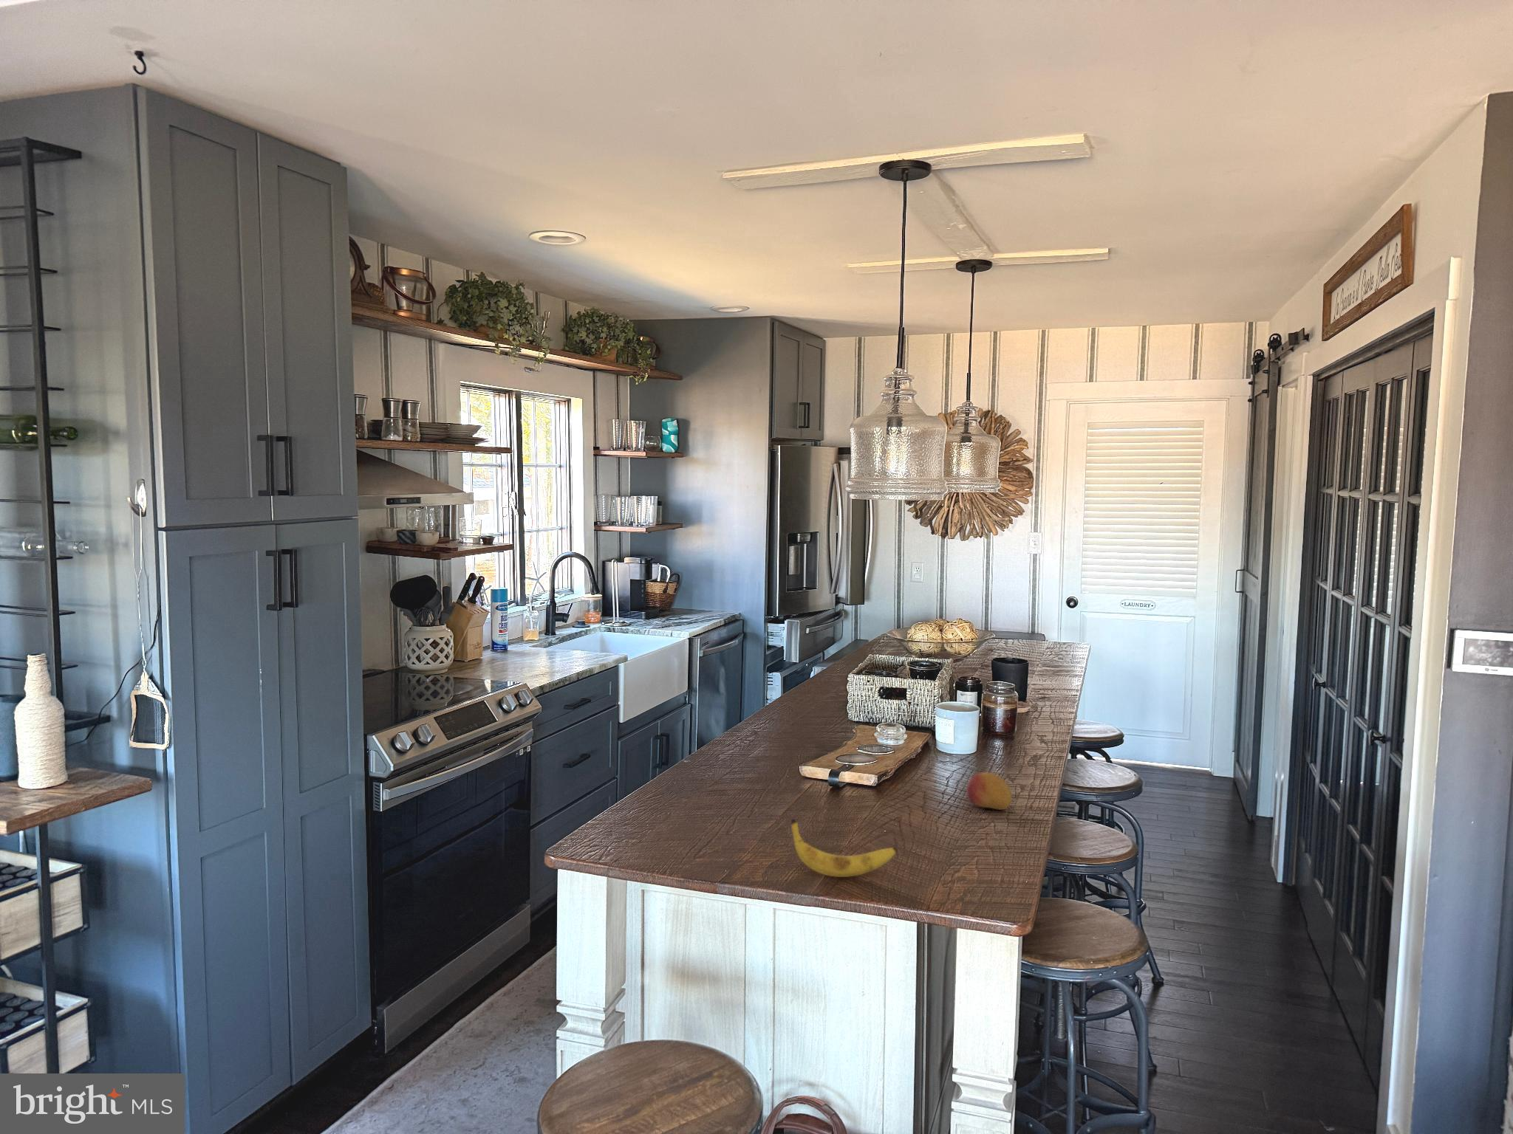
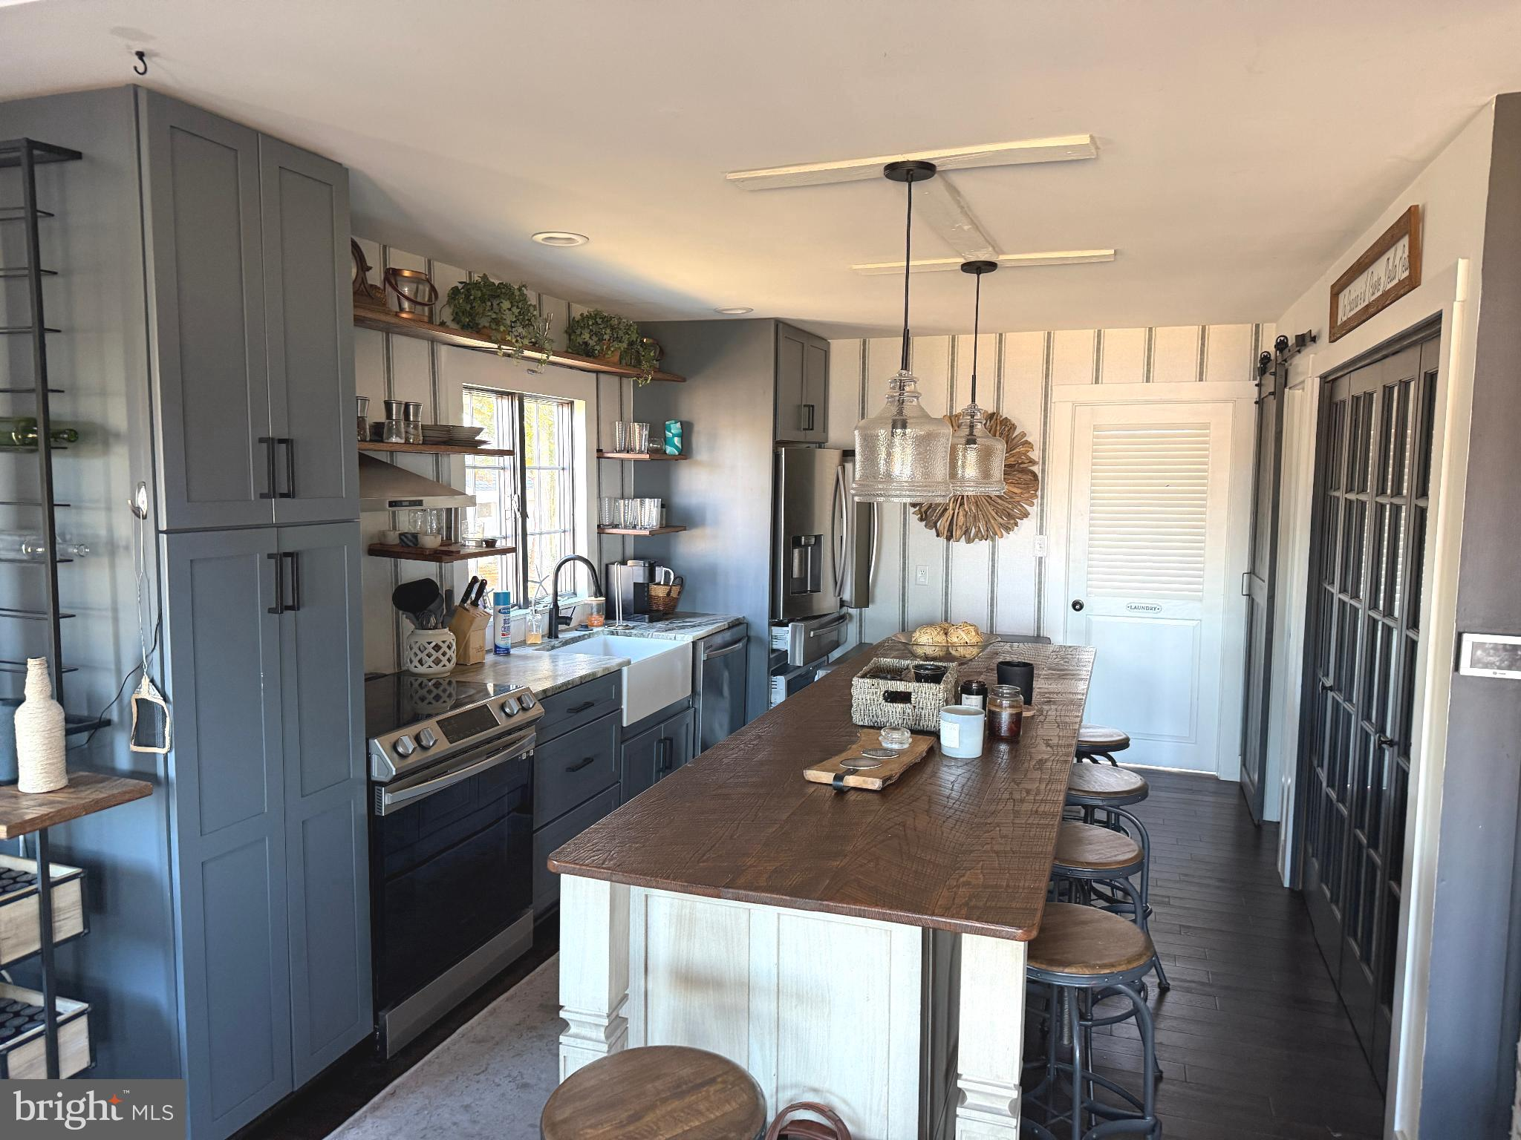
- banana [791,818,897,878]
- fruit [966,772,1013,811]
